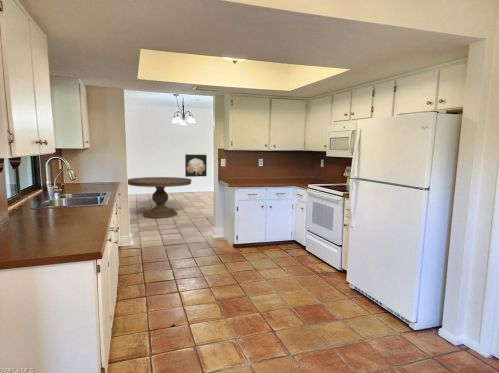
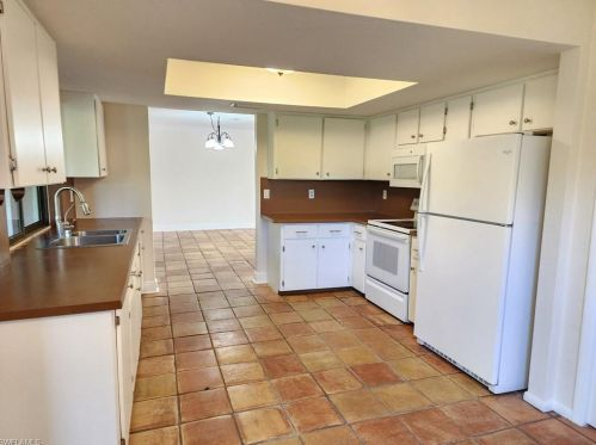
- wall art [184,153,208,178]
- dining table [127,176,193,219]
